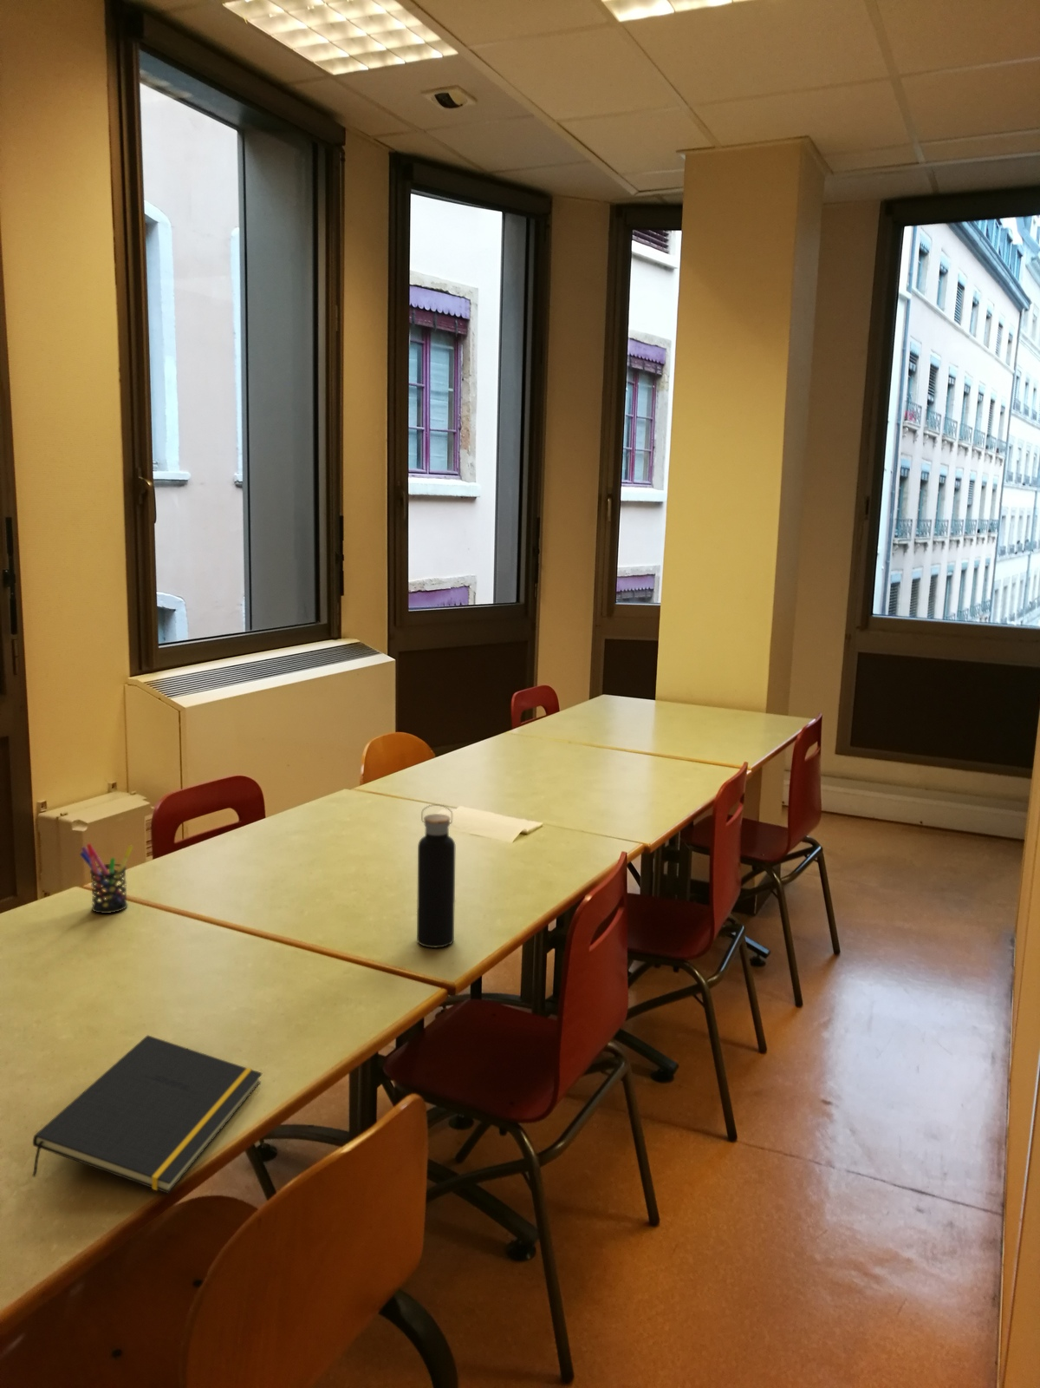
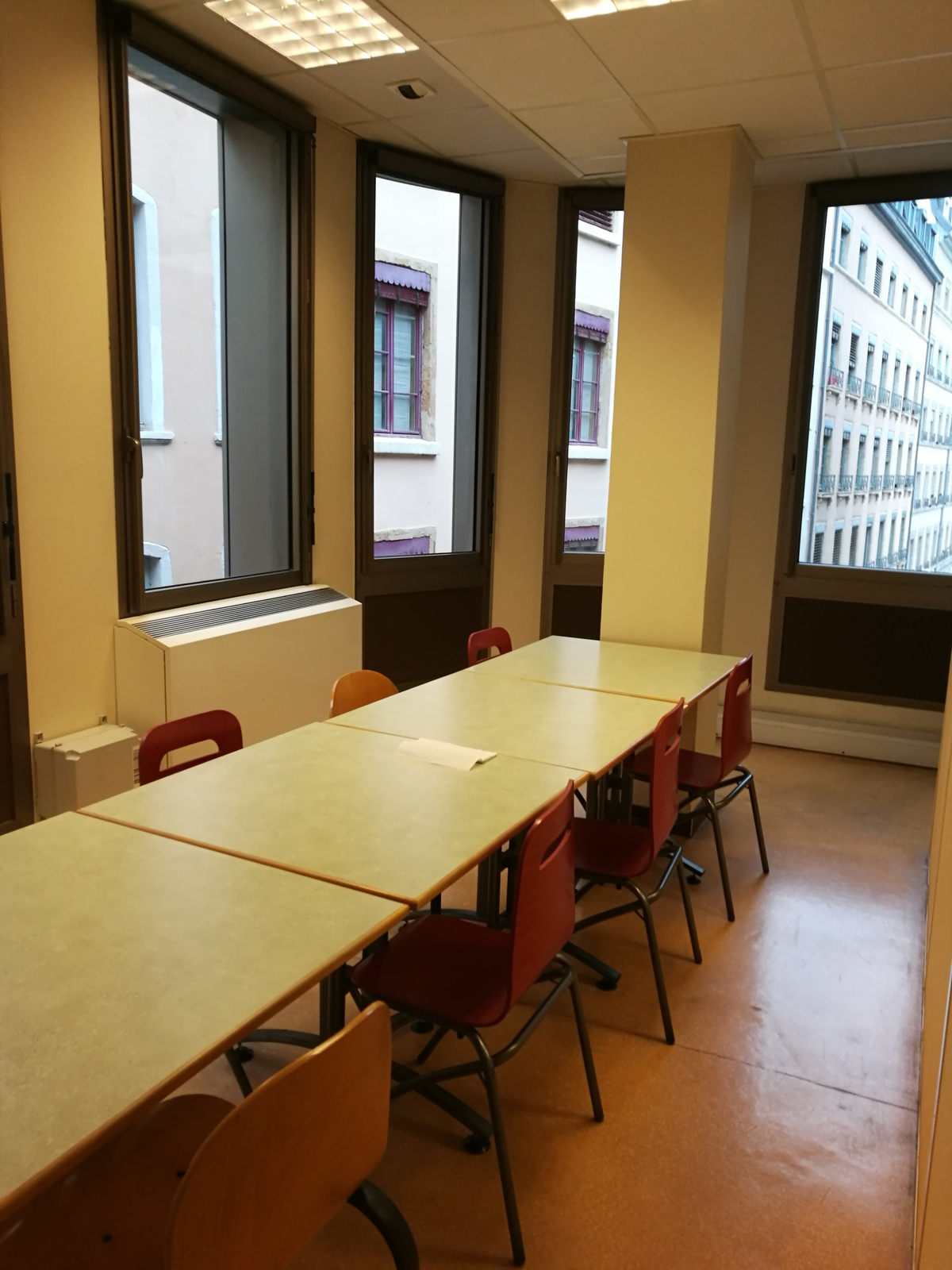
- pen holder [79,843,133,915]
- notepad [32,1034,262,1195]
- water bottle [416,803,456,949]
